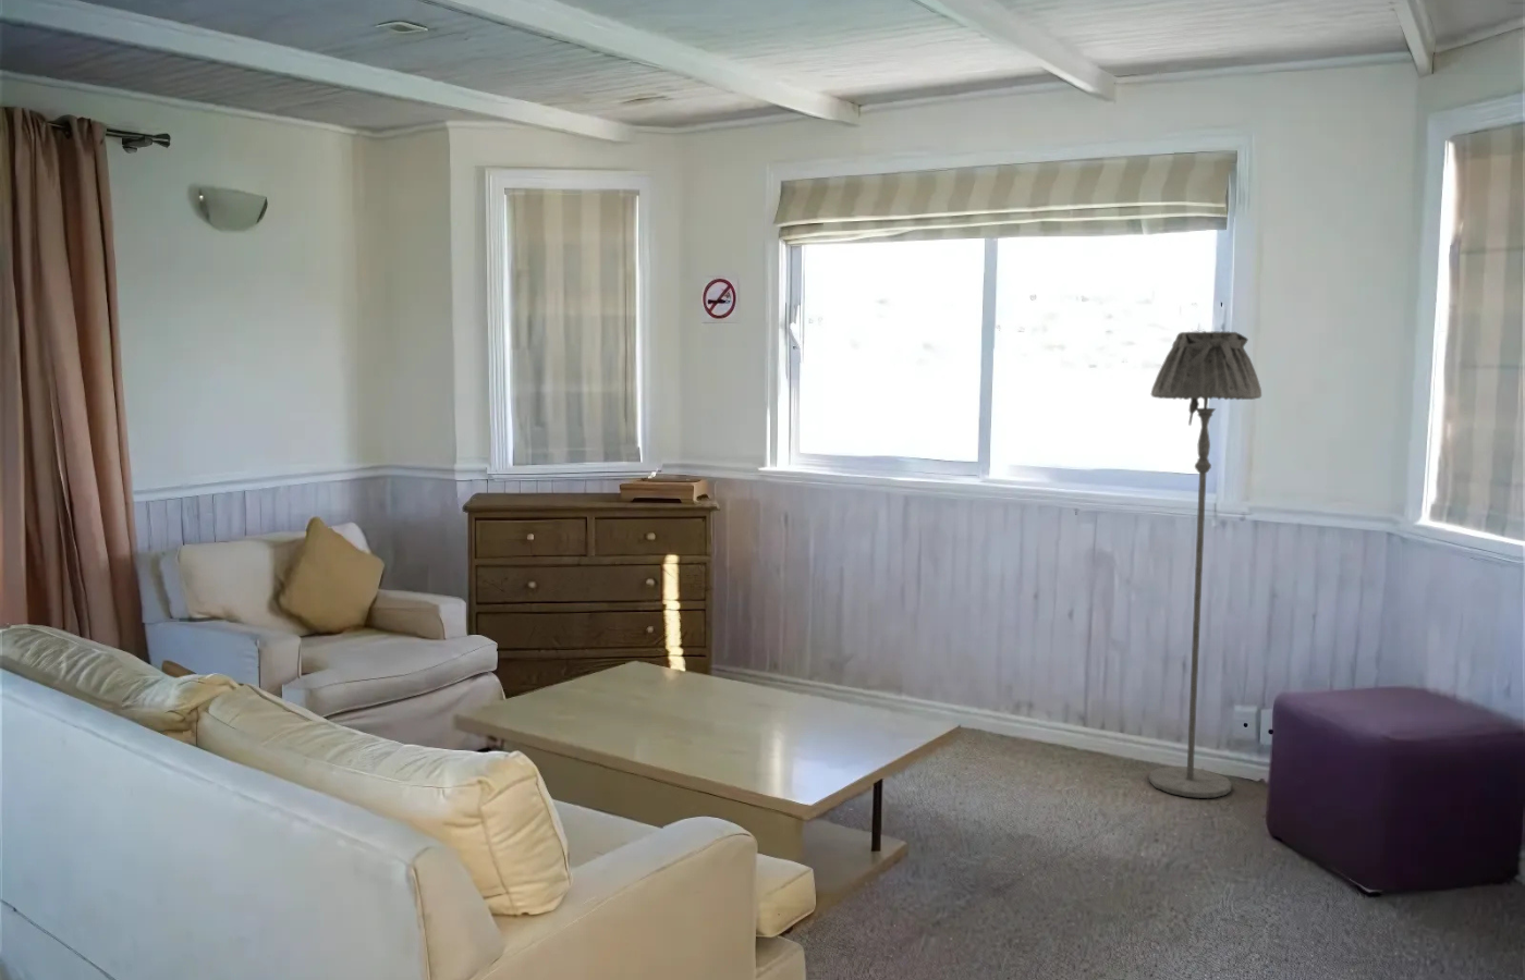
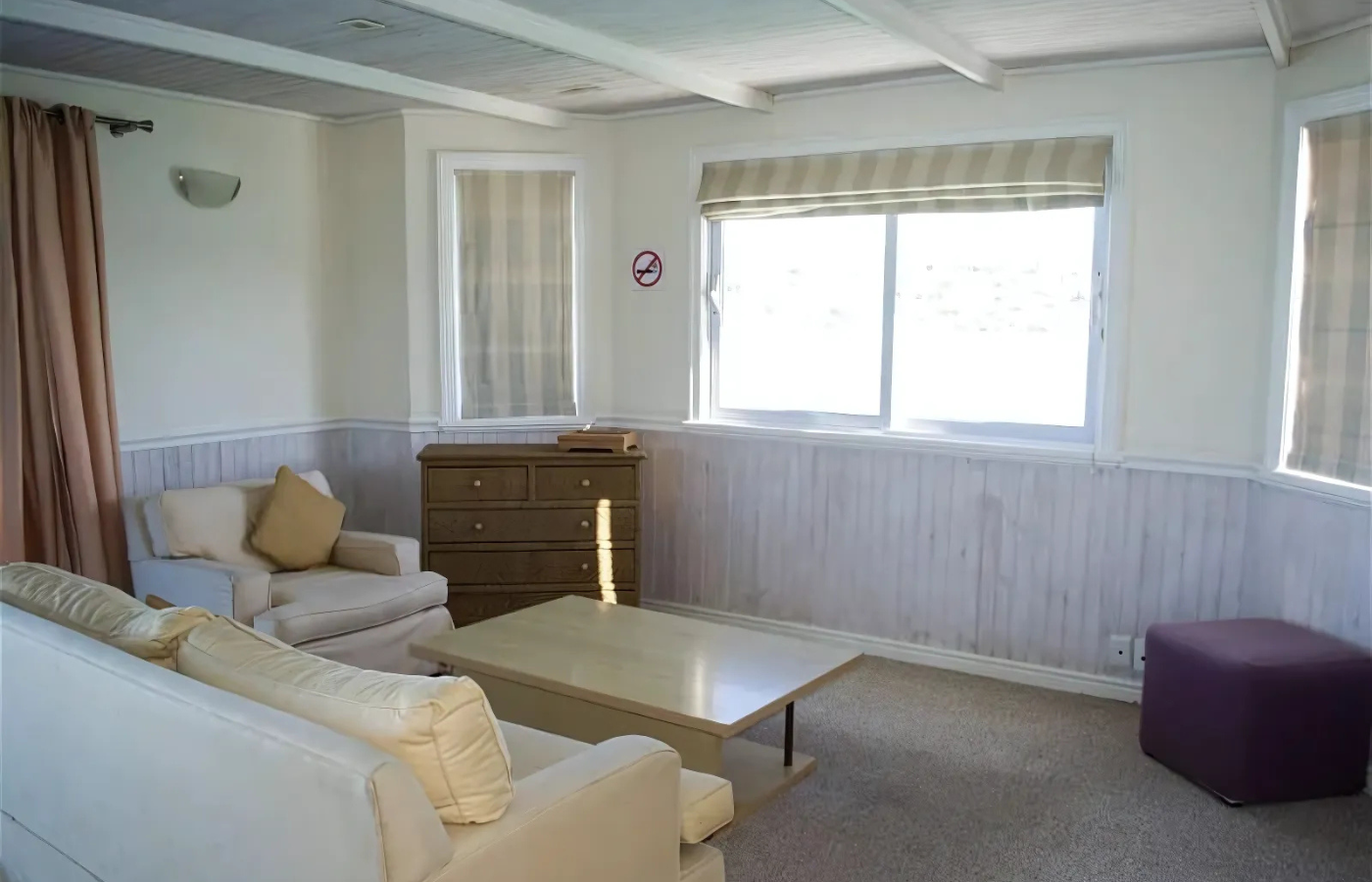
- floor lamp [1148,330,1263,799]
